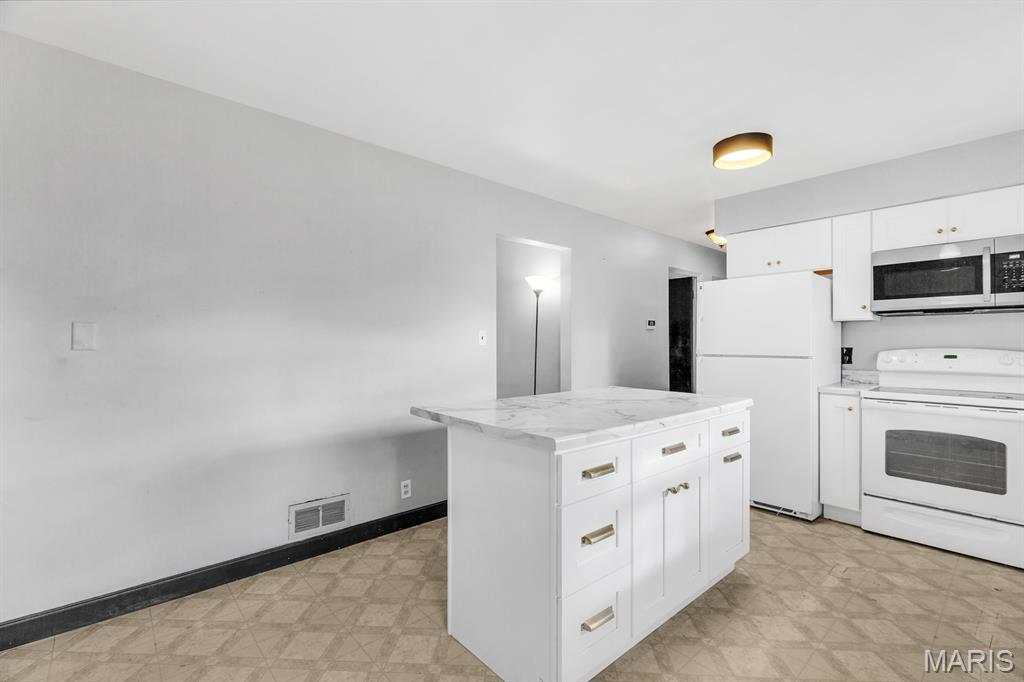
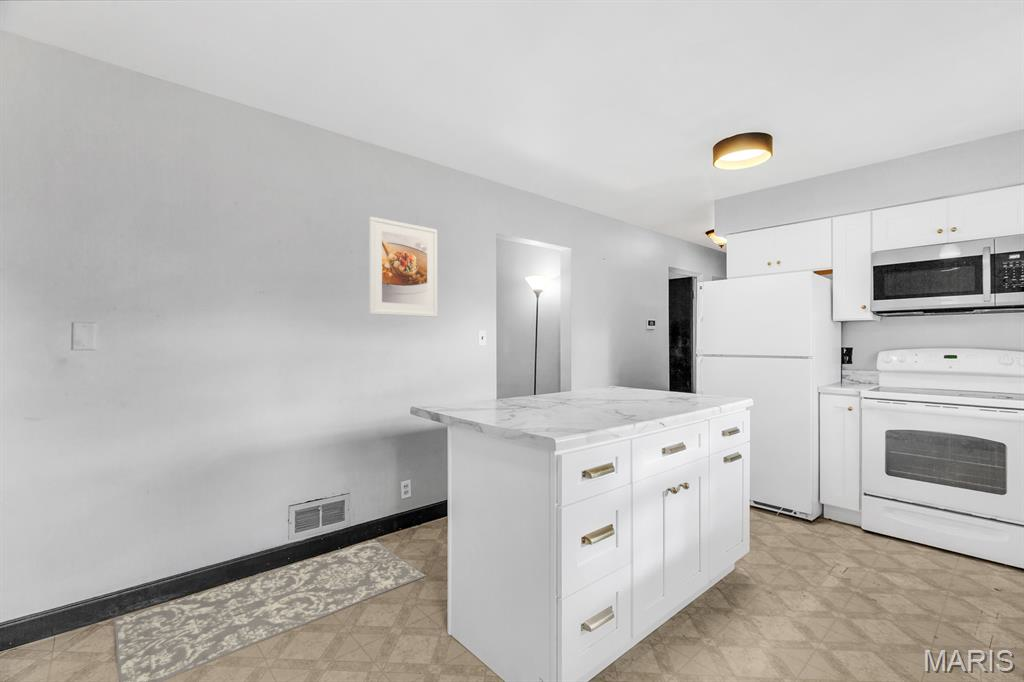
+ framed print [368,216,438,318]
+ rug [113,538,427,682]
